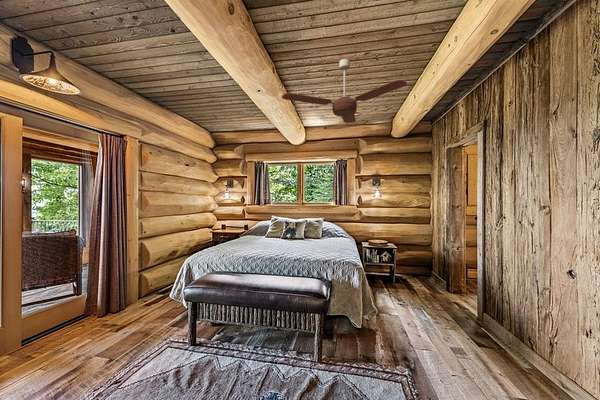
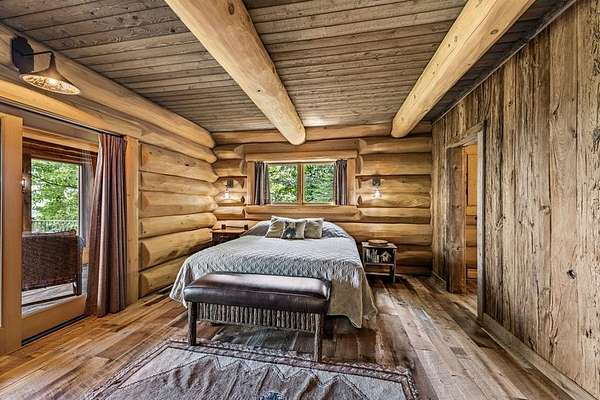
- ceiling fan [281,58,408,124]
